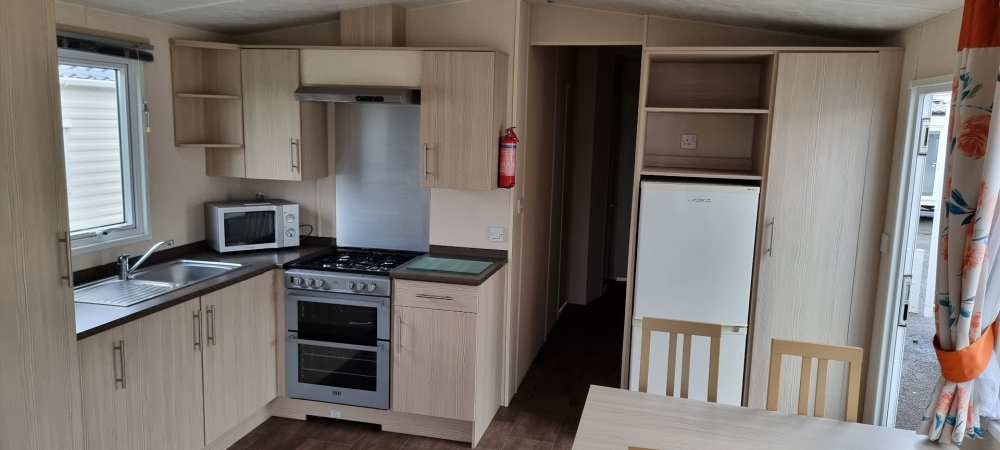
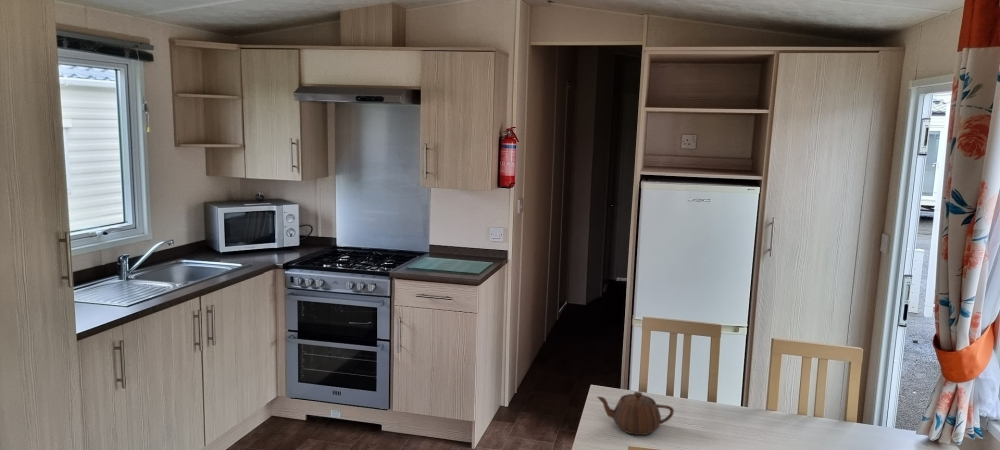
+ teapot [596,391,675,436]
